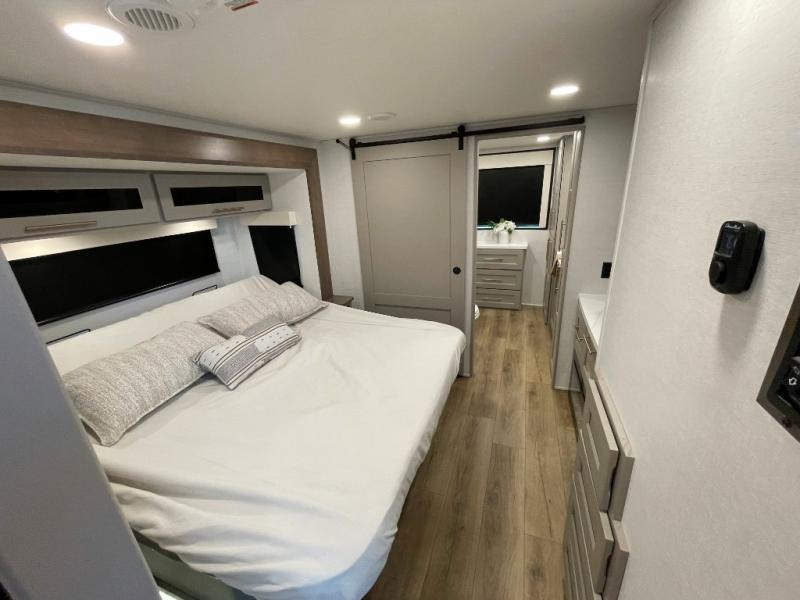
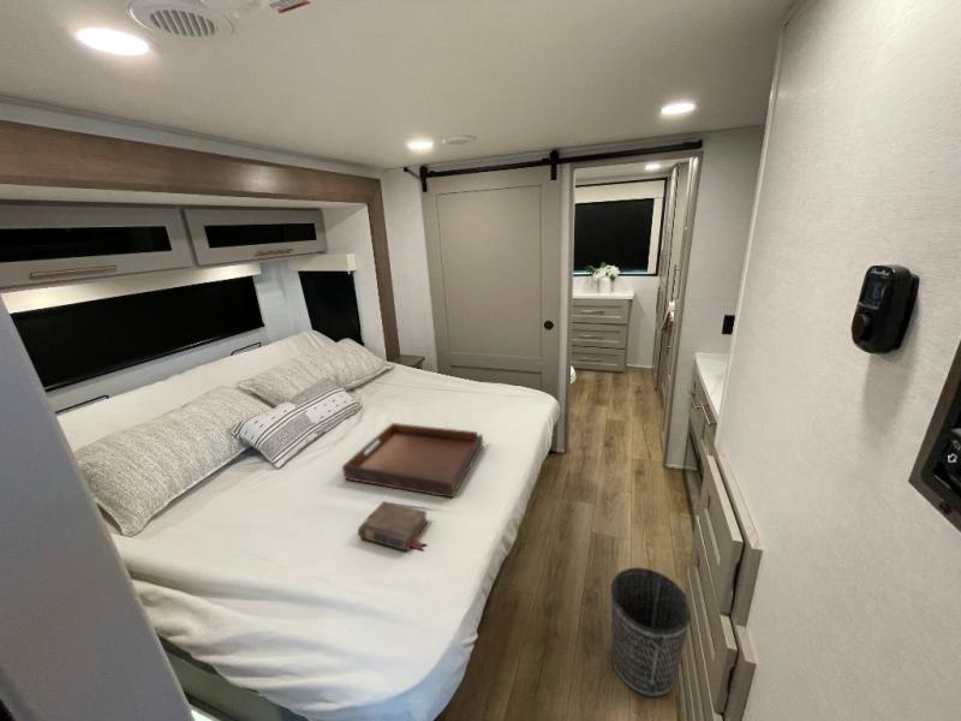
+ book [357,500,429,553]
+ serving tray [341,422,484,499]
+ wastebasket [610,566,691,698]
